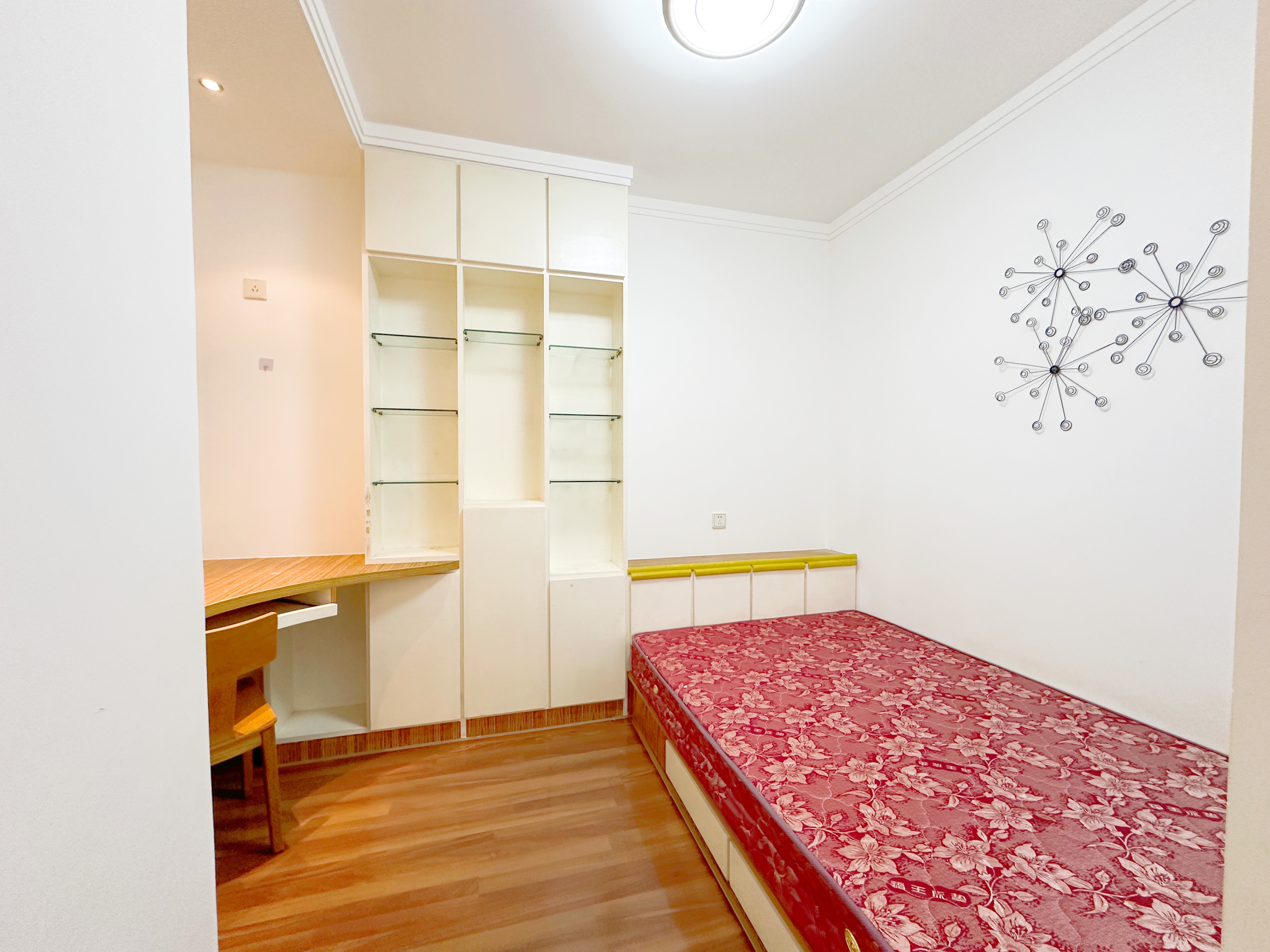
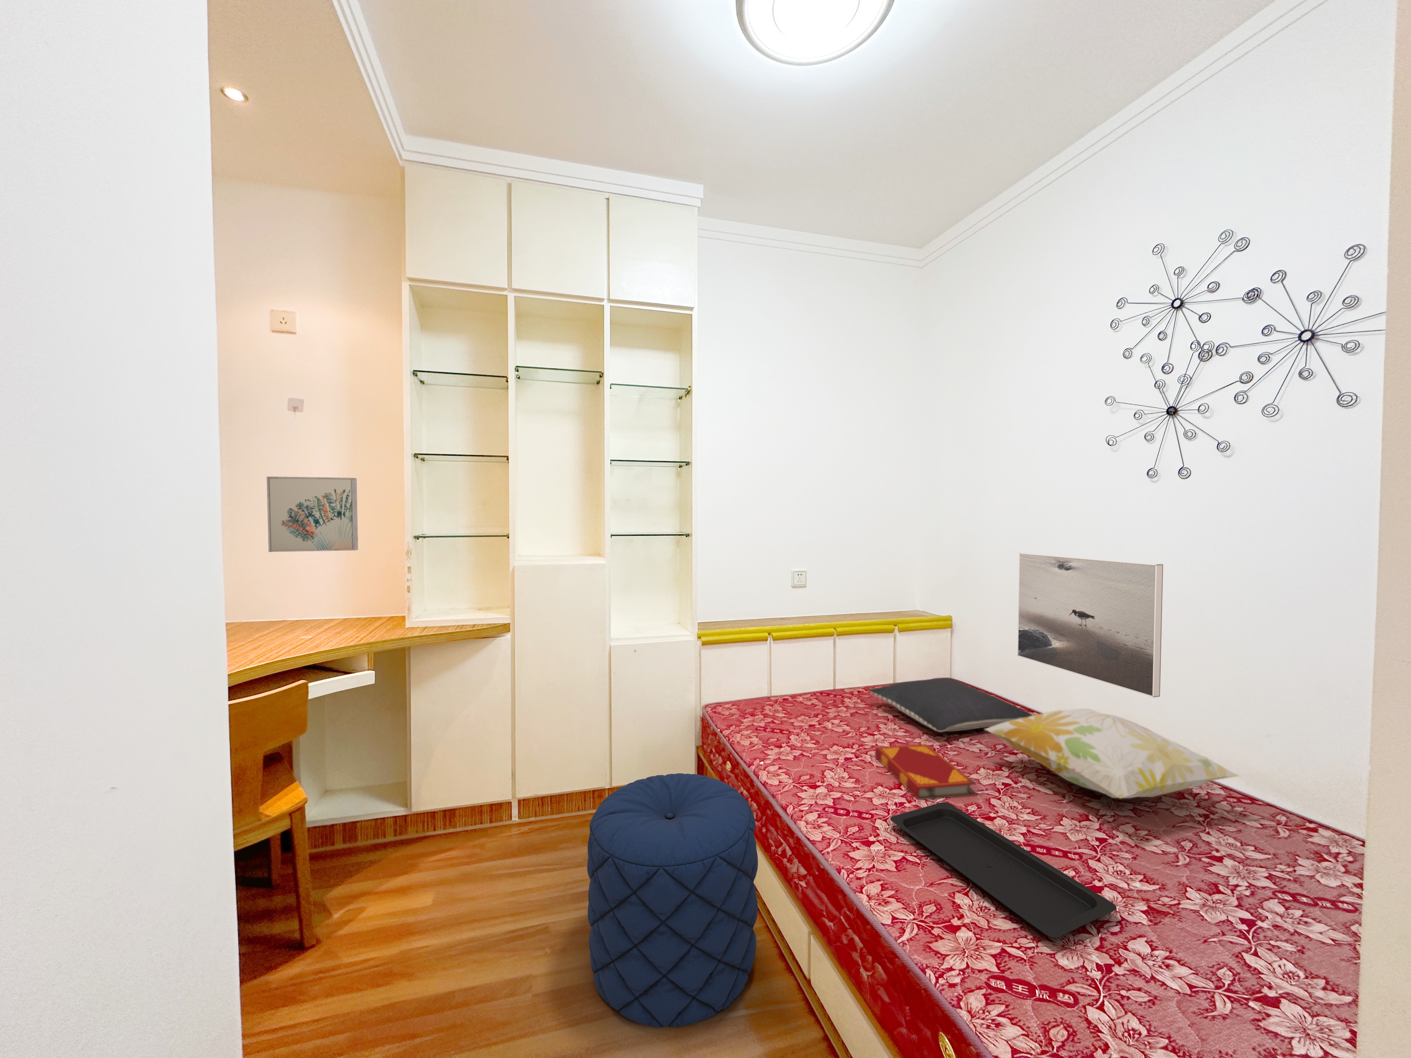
+ decorative pillow [983,708,1241,799]
+ hardback book [874,743,977,800]
+ serving tray [890,802,1117,938]
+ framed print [1017,552,1163,698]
+ pillow [868,678,1033,732]
+ pouf [587,772,759,1028]
+ wall art [267,476,359,552]
